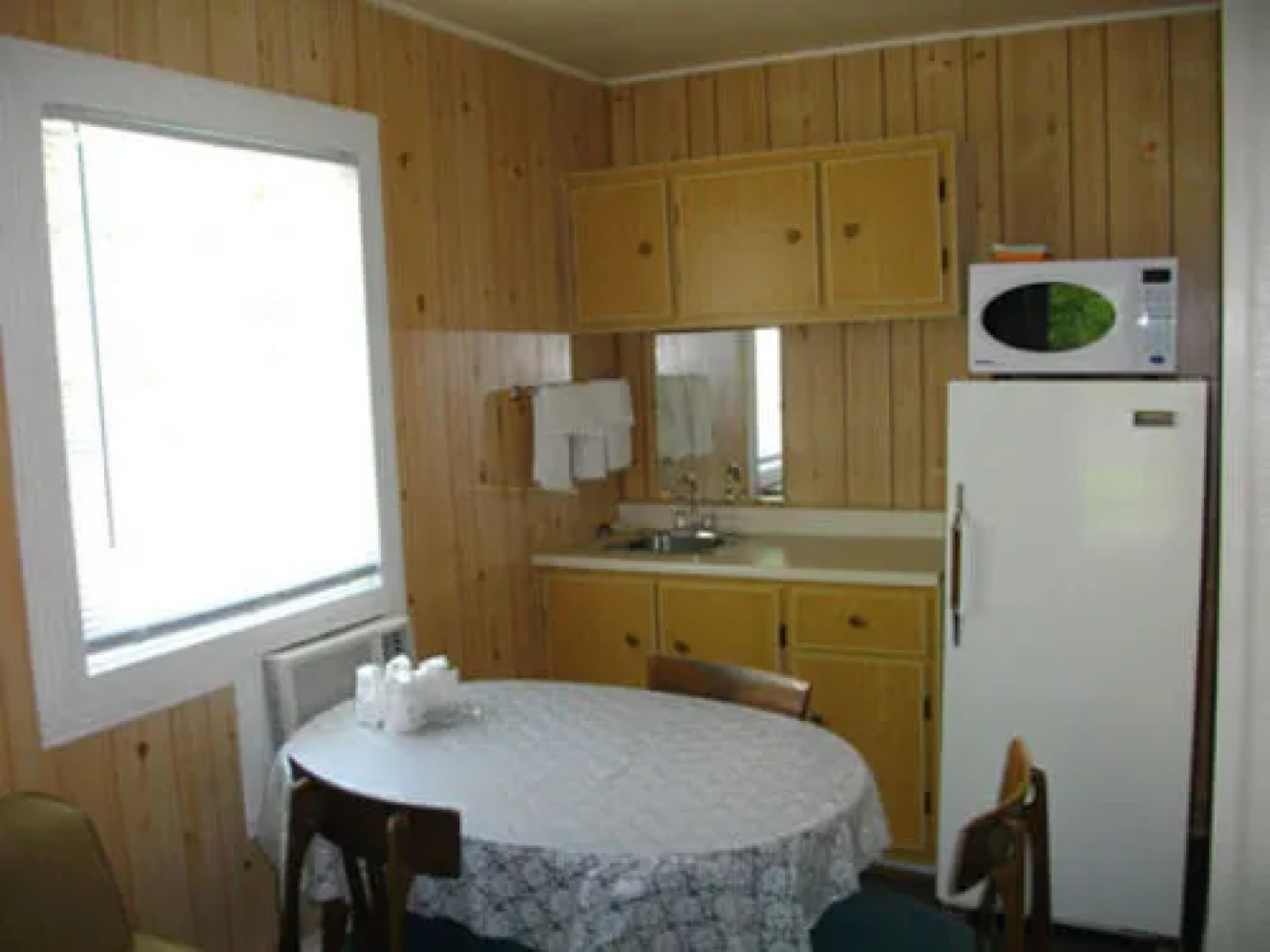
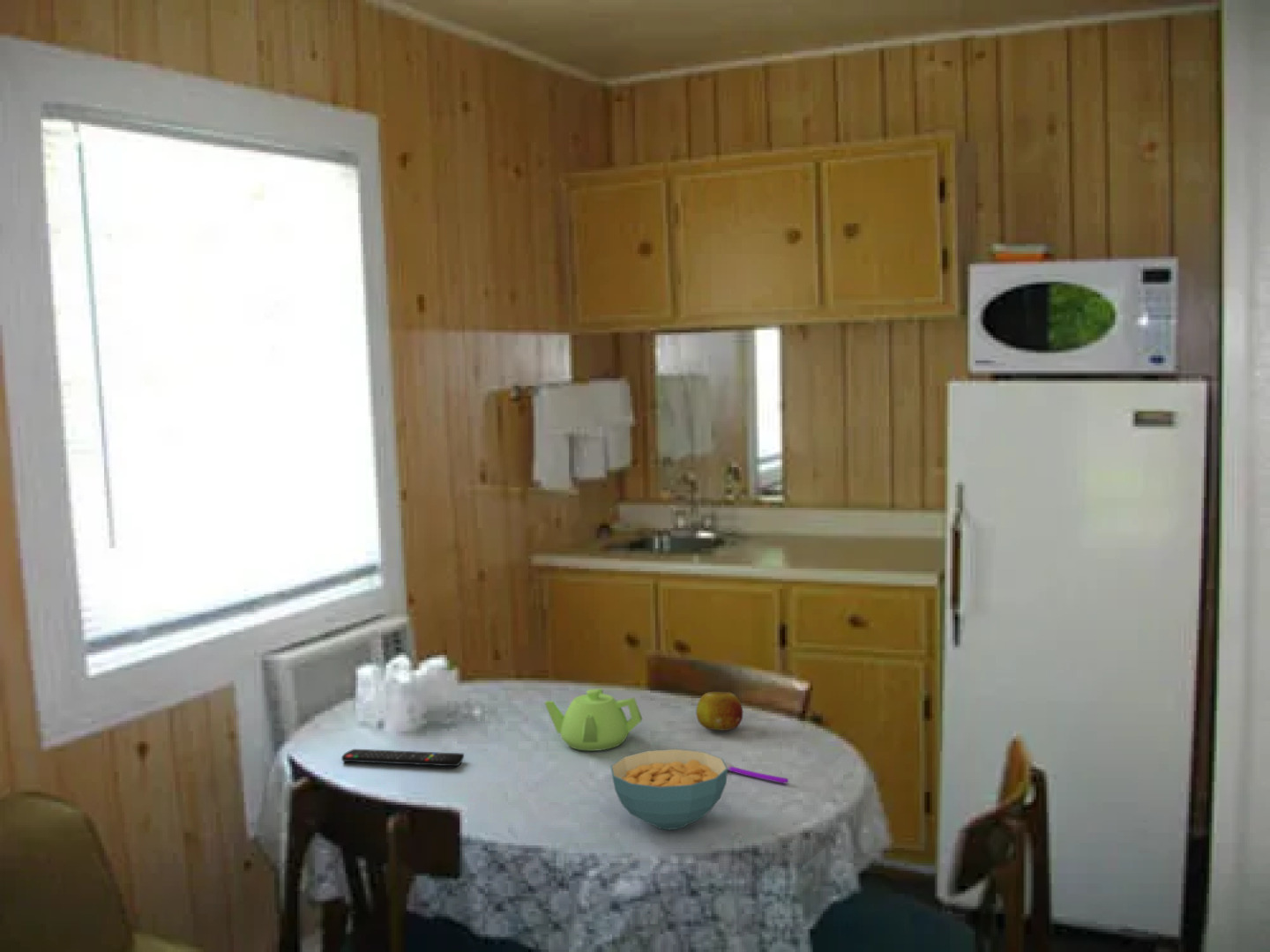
+ teapot [544,688,643,752]
+ fruit [695,691,743,732]
+ cereal bowl [609,748,728,830]
+ spoon [724,761,789,785]
+ remote control [340,748,465,767]
